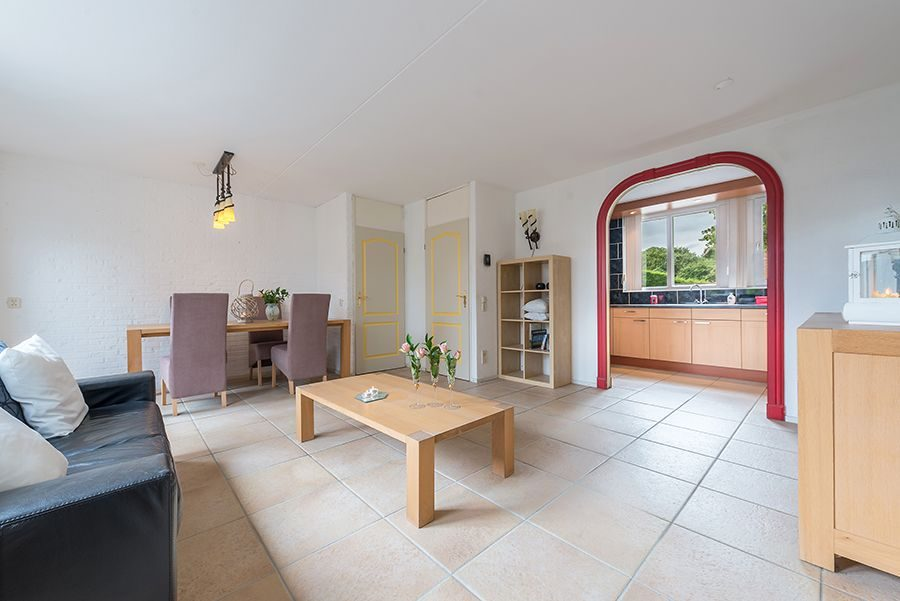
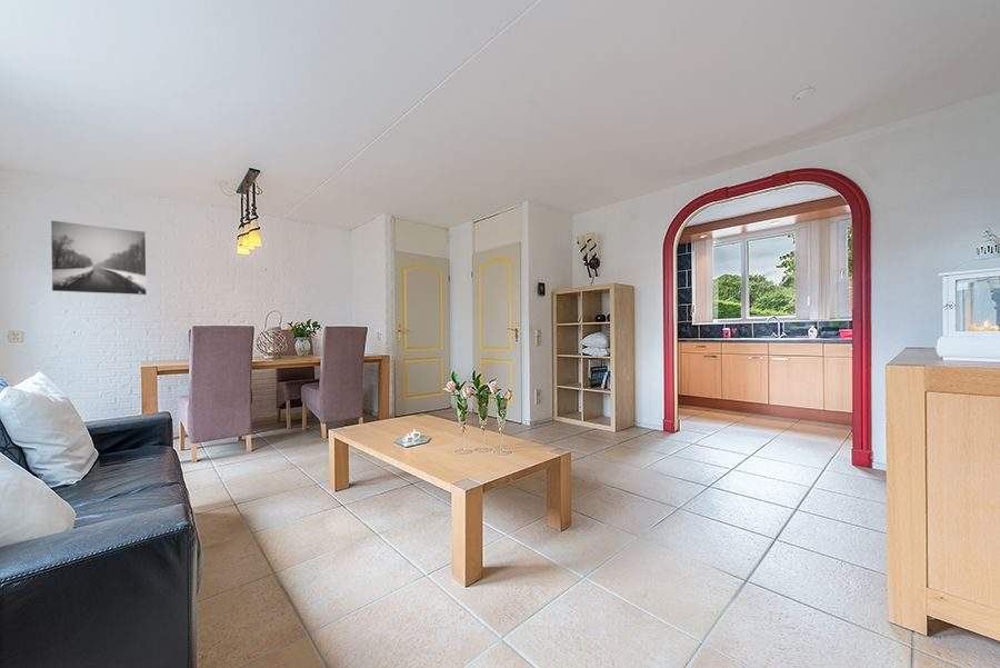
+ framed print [49,219,148,296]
